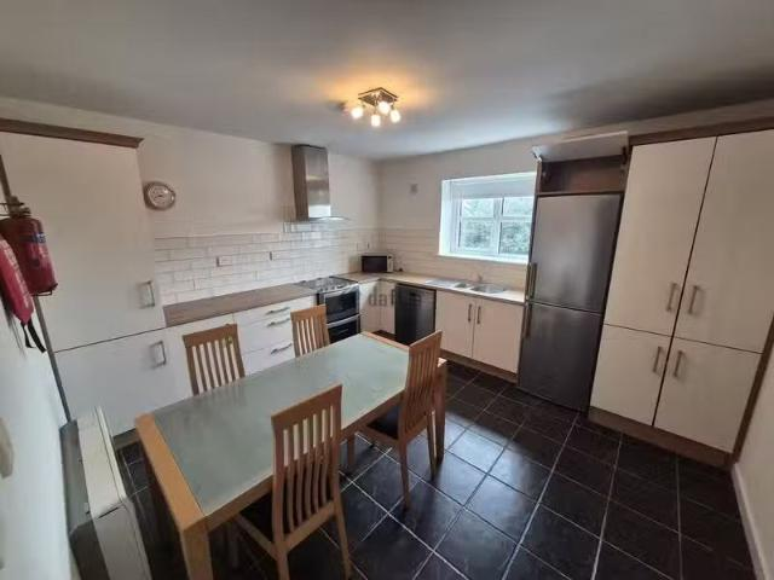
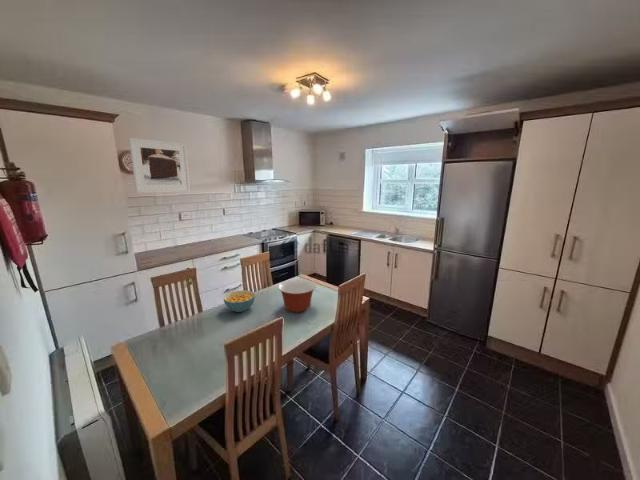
+ cereal bowl [223,289,256,313]
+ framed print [128,137,191,194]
+ mixing bowl [277,278,317,313]
